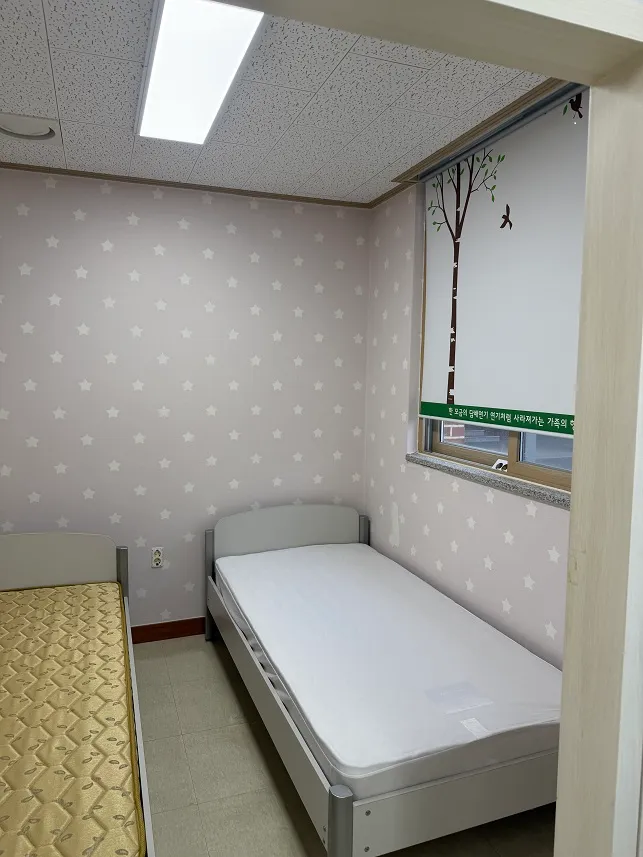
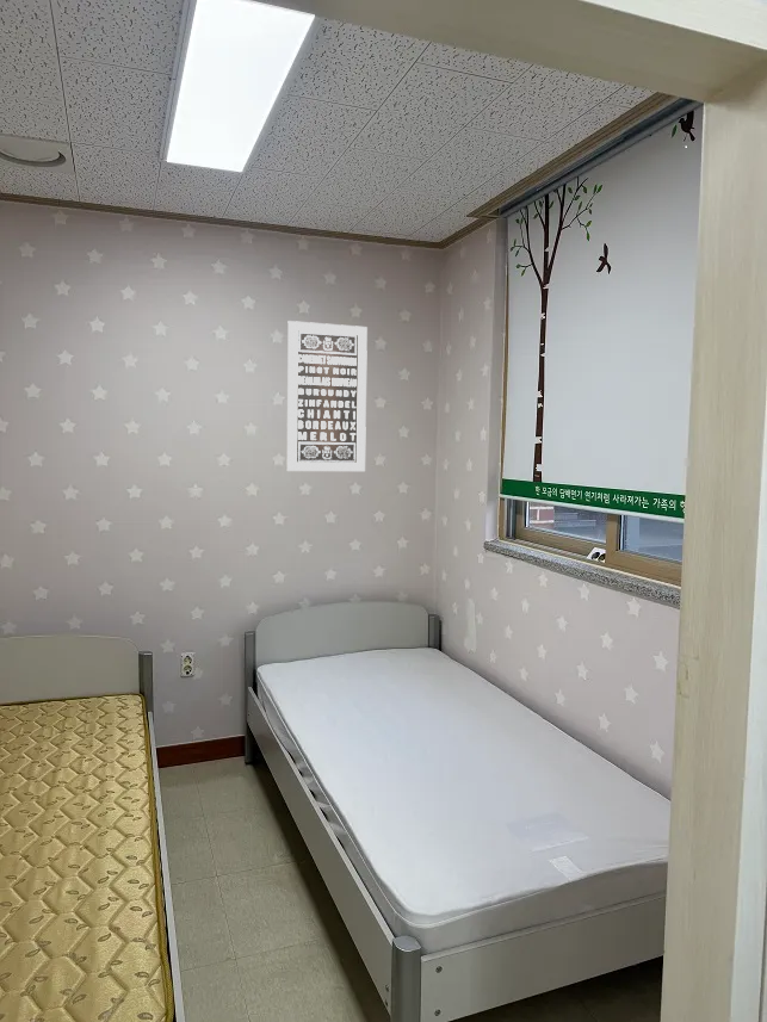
+ wall art [286,320,369,472]
